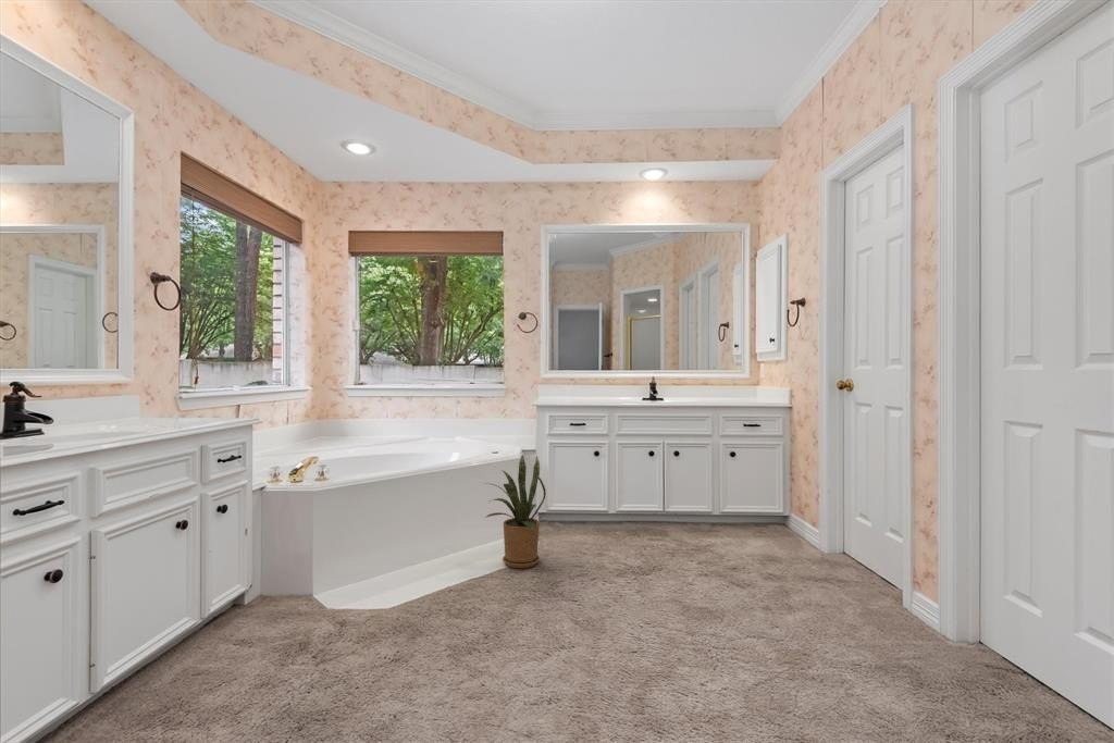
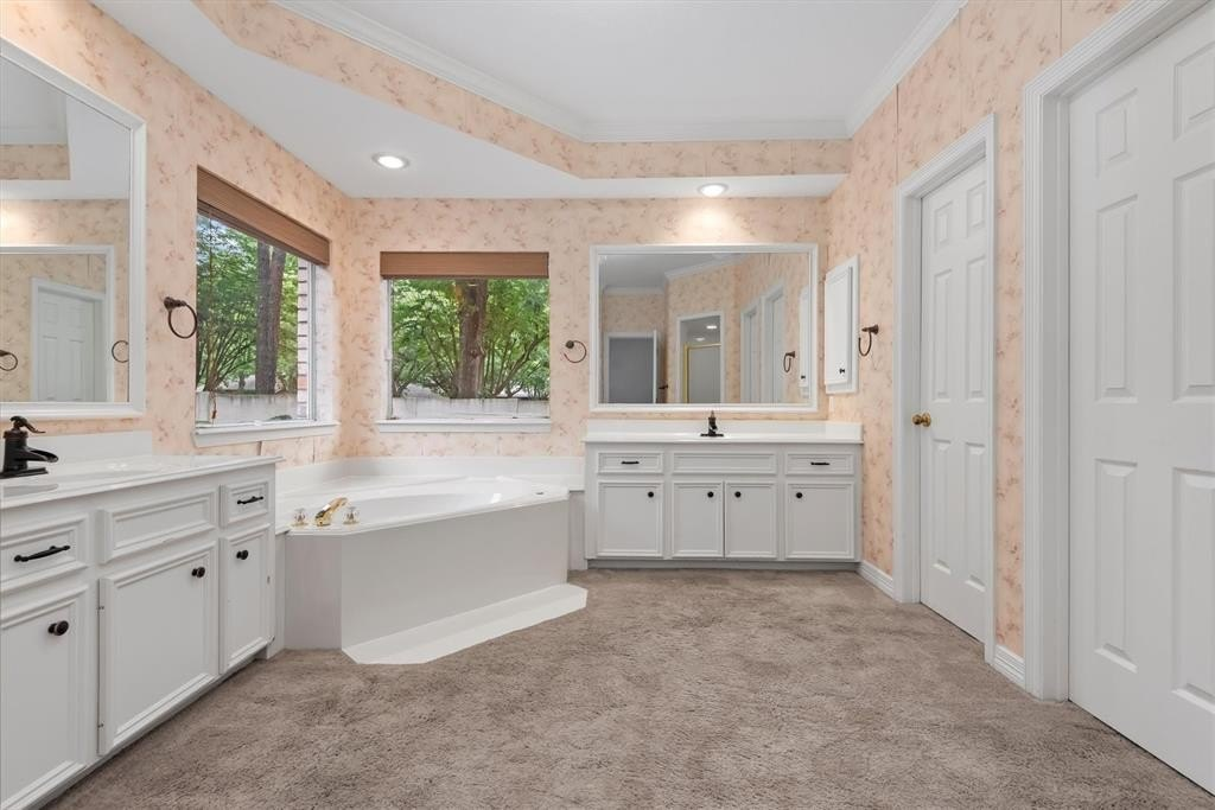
- house plant [479,455,547,569]
